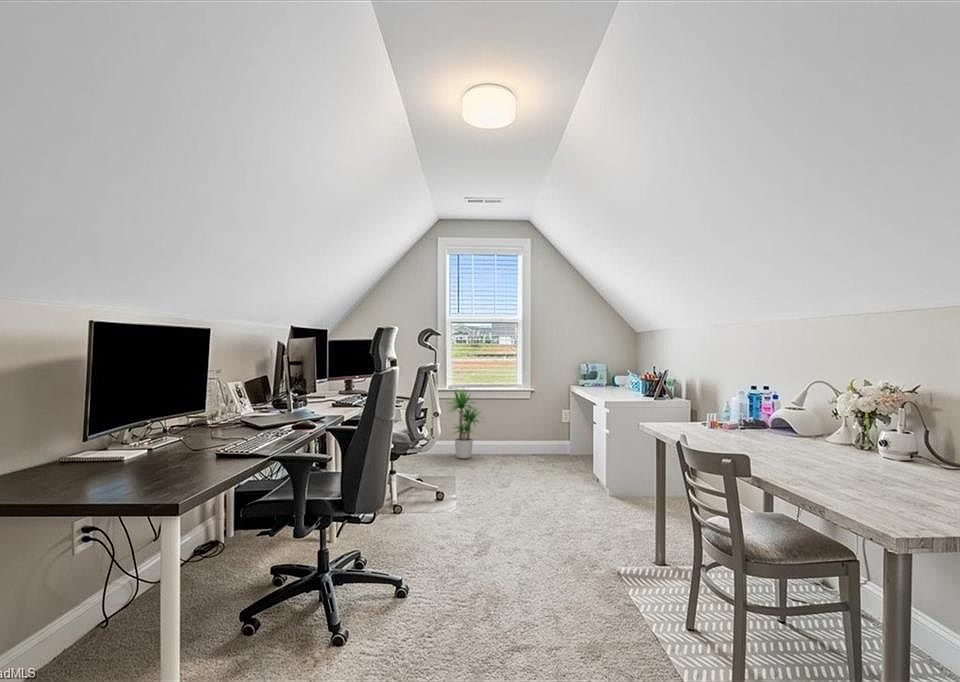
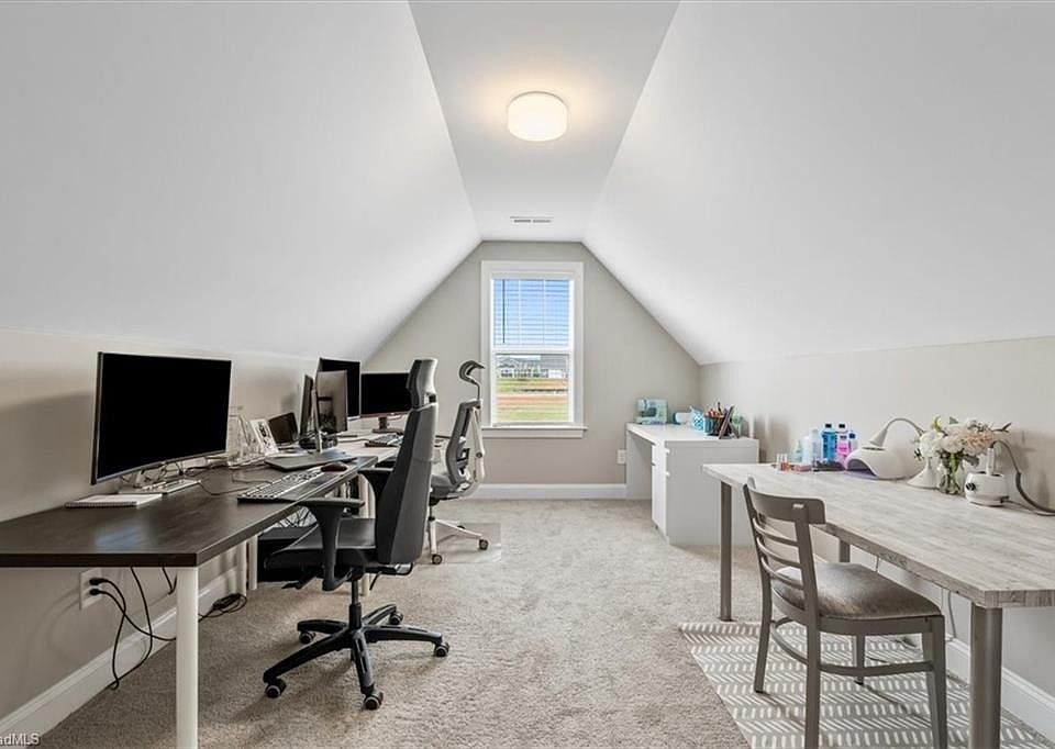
- potted plant [441,387,486,460]
